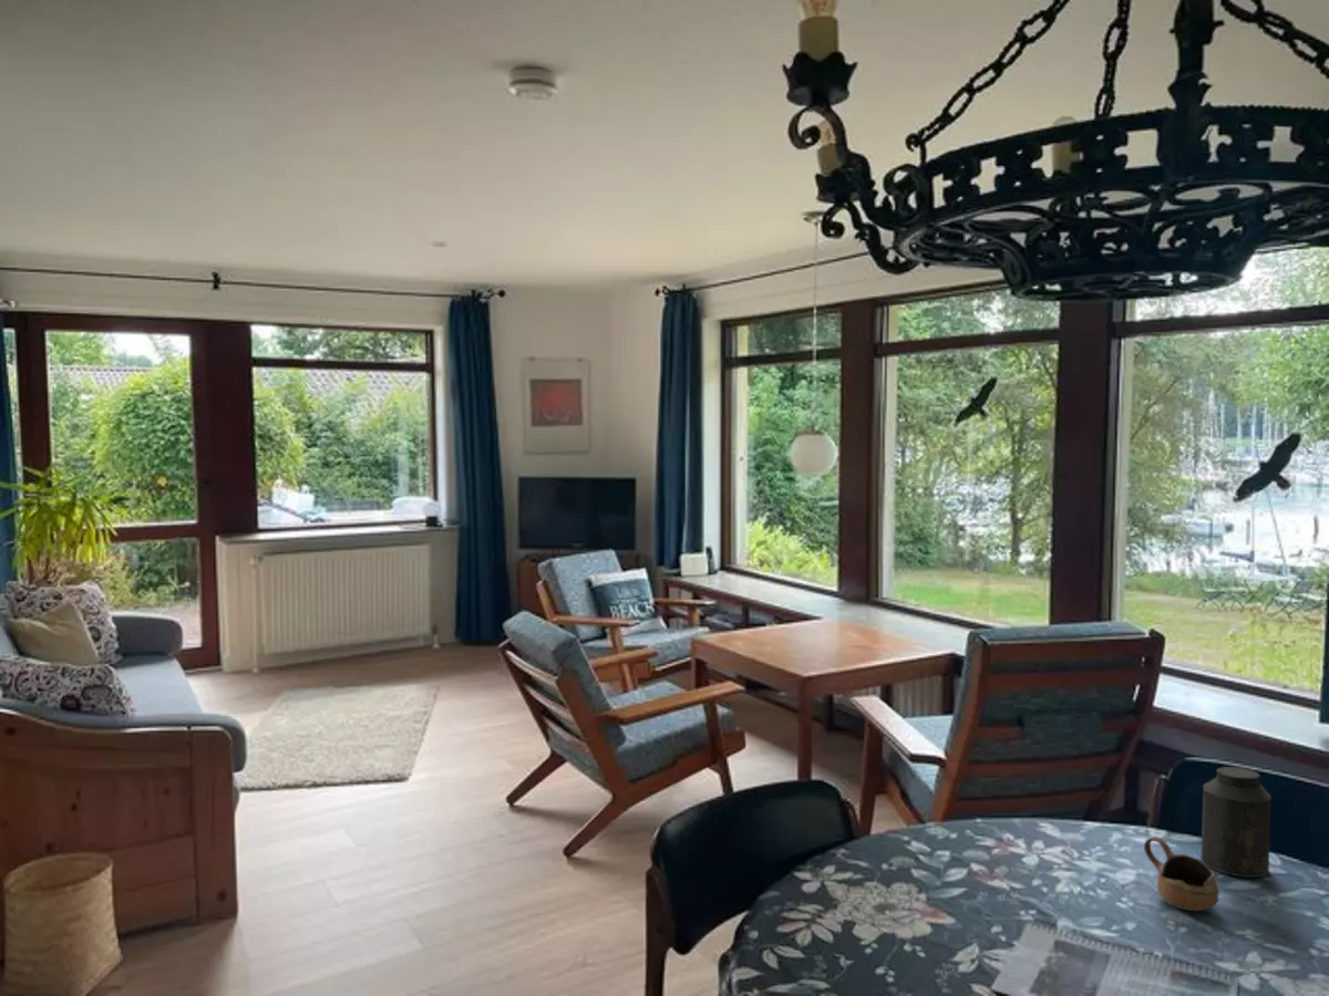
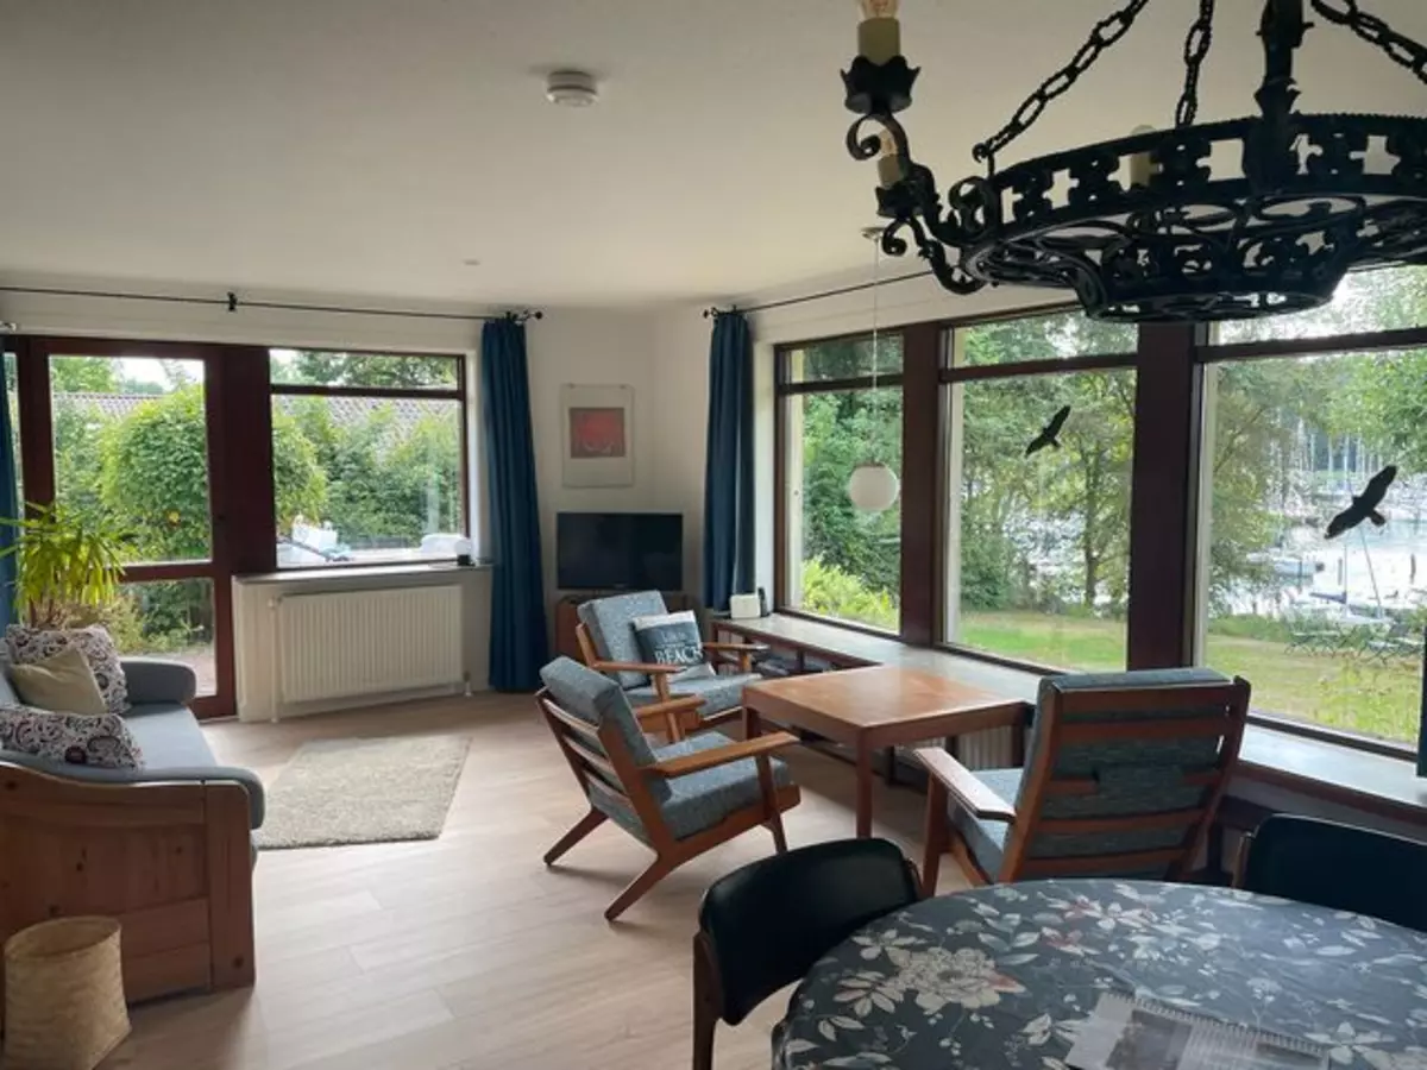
- canister [1199,766,1273,879]
- cup [1143,836,1220,912]
